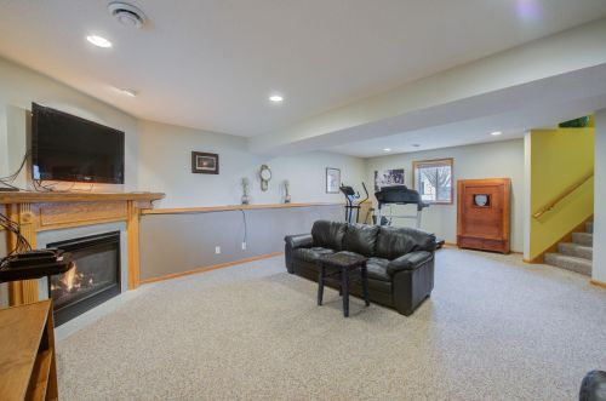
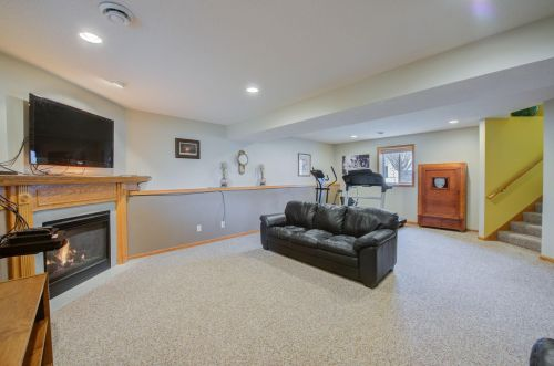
- side table [316,252,371,319]
